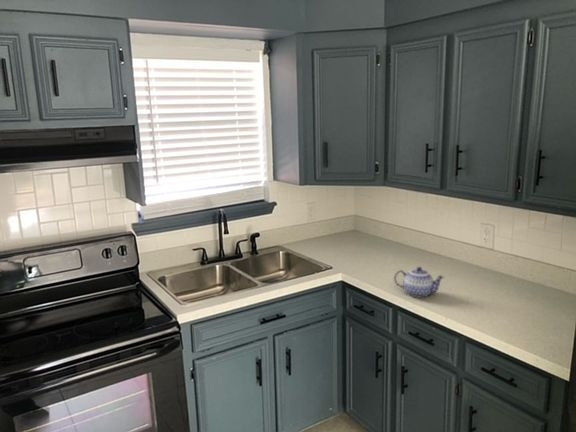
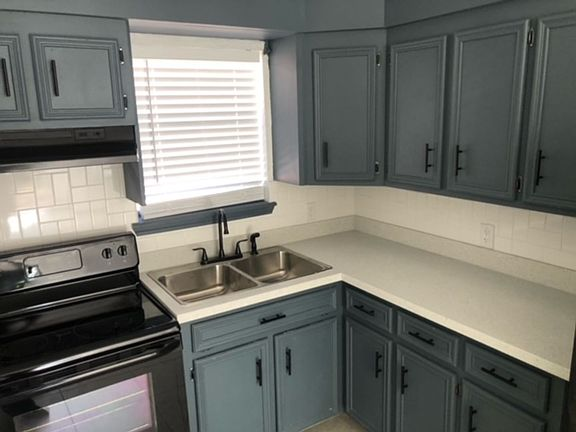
- teapot [393,266,446,299]
